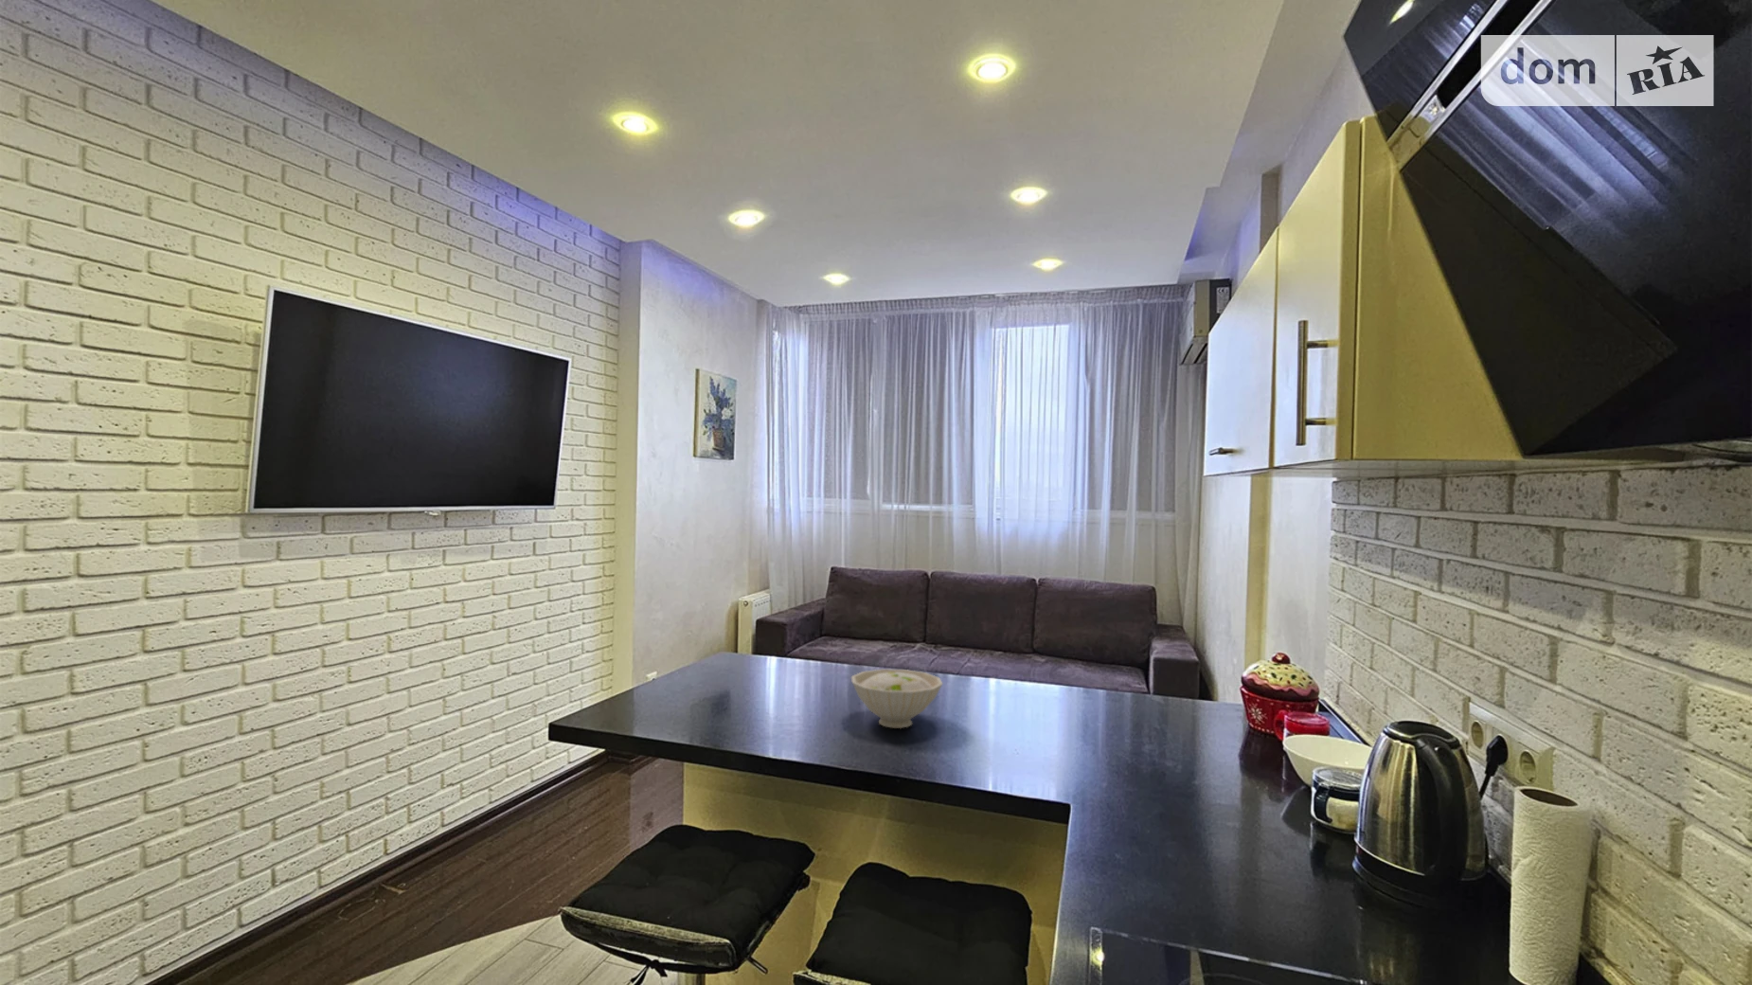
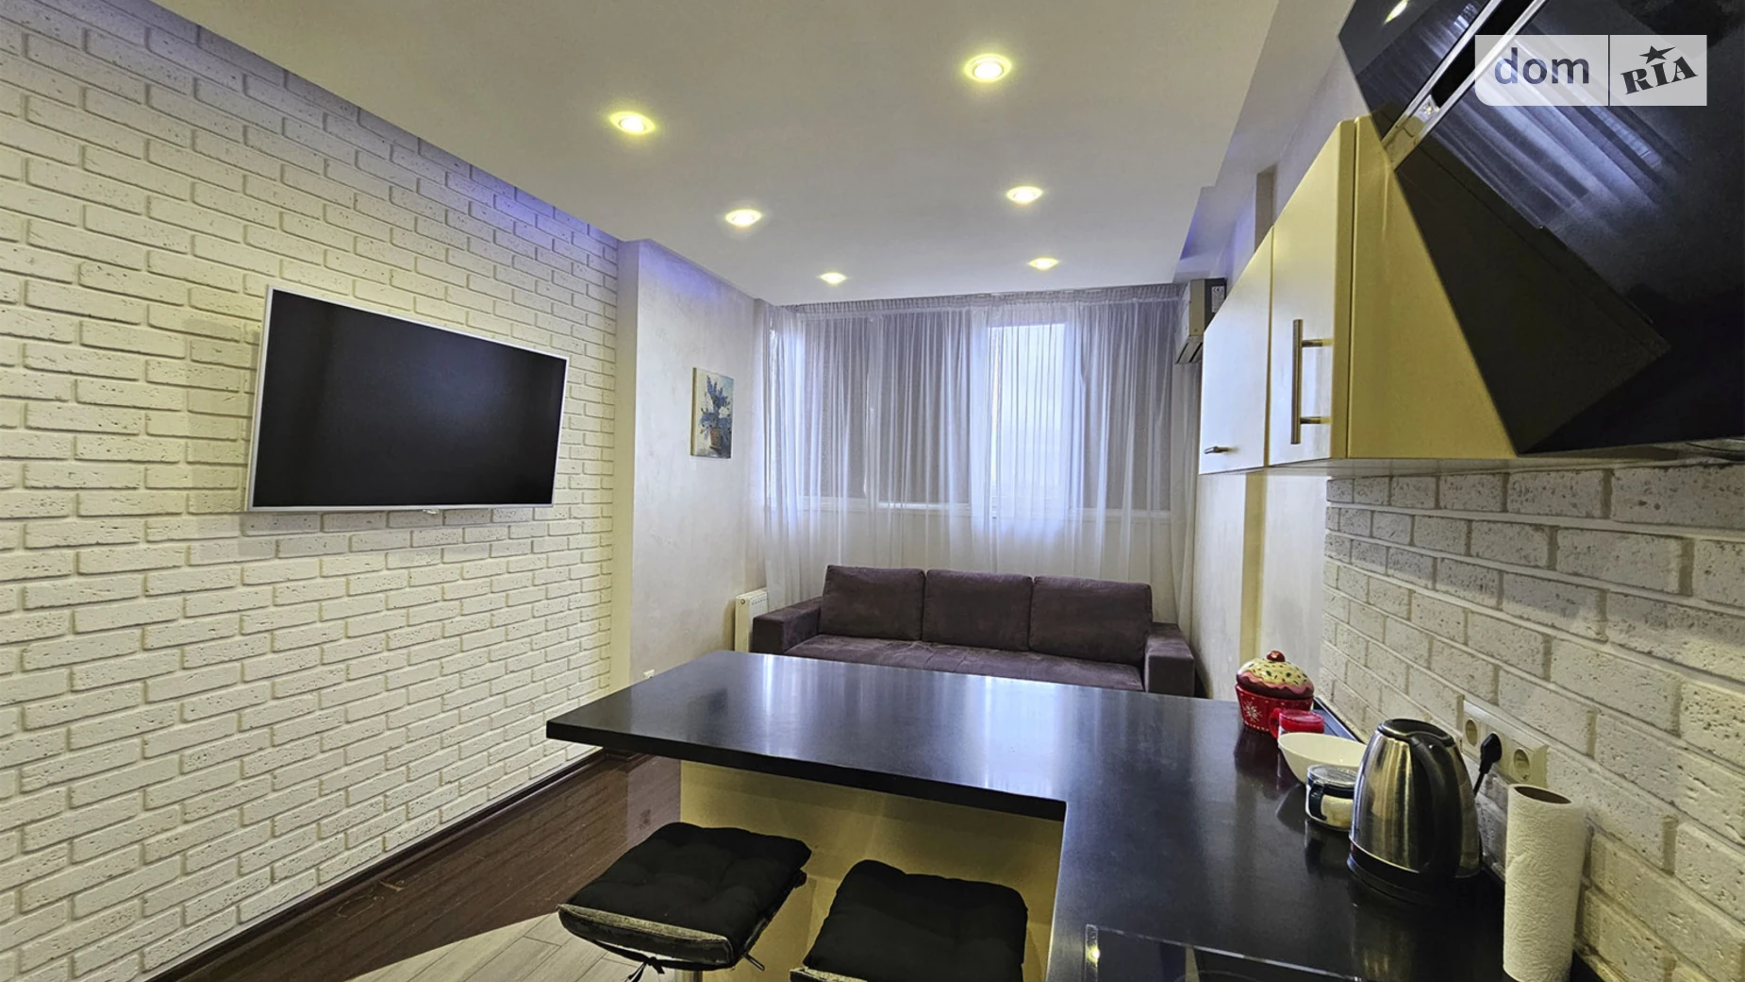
- bowl [851,669,943,729]
